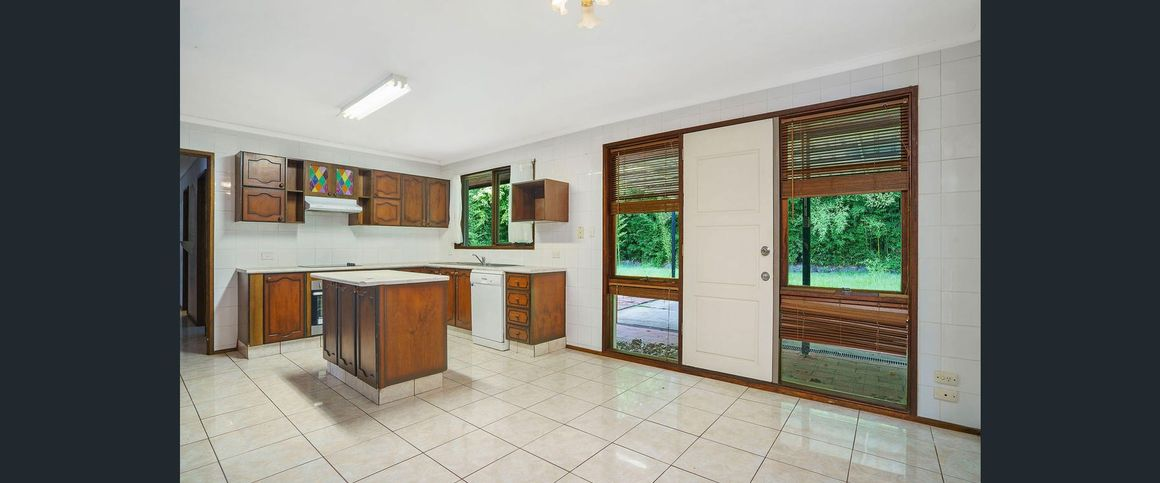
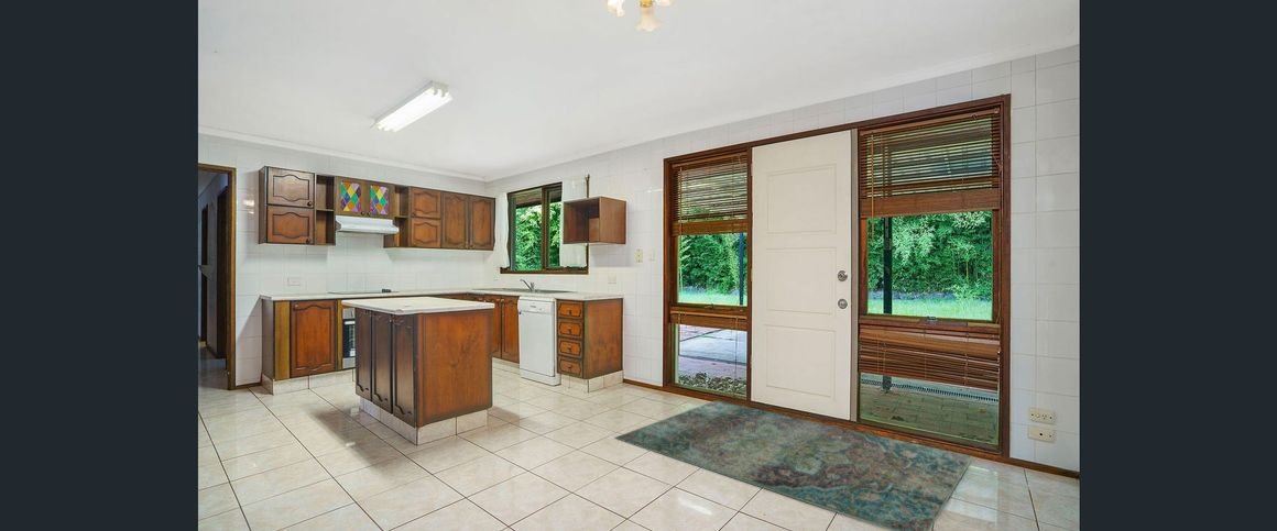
+ rug [614,399,974,531]
